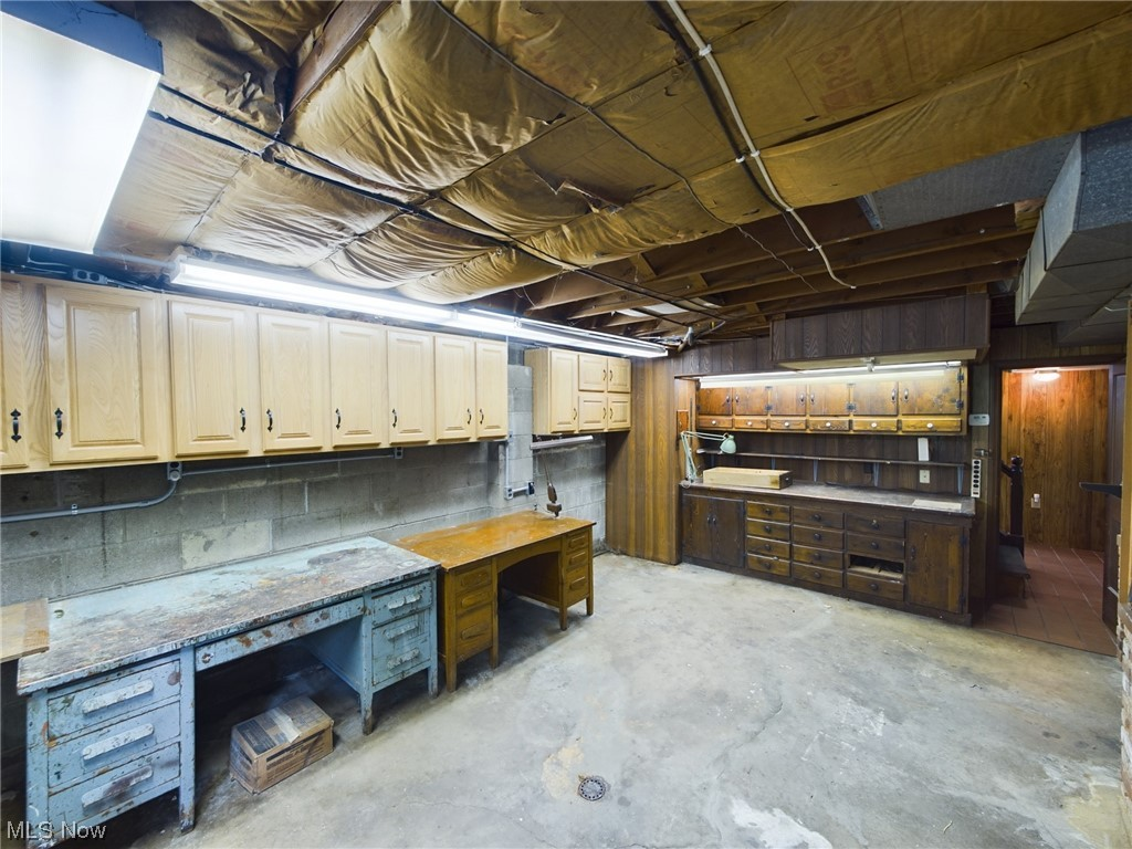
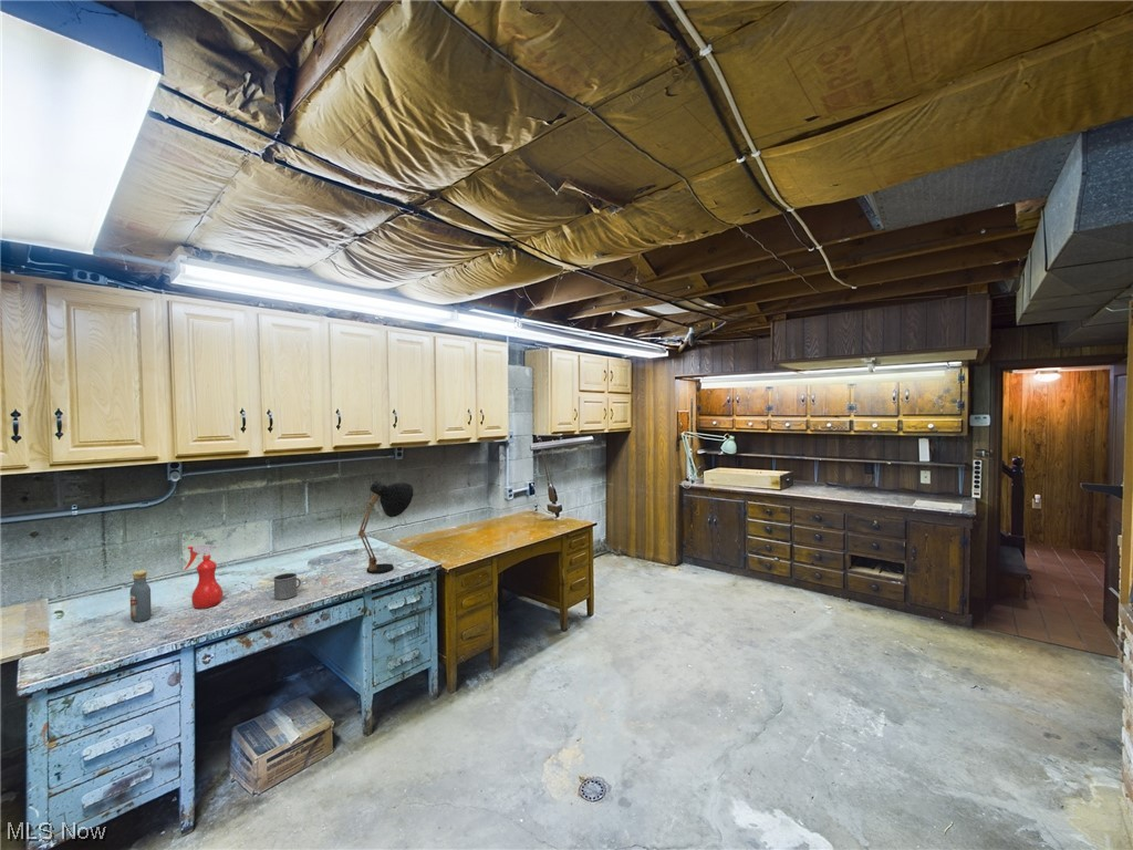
+ desk lamp [357,479,414,574]
+ spray bottle [184,543,224,610]
+ vodka [128,569,153,623]
+ mug [272,572,302,601]
